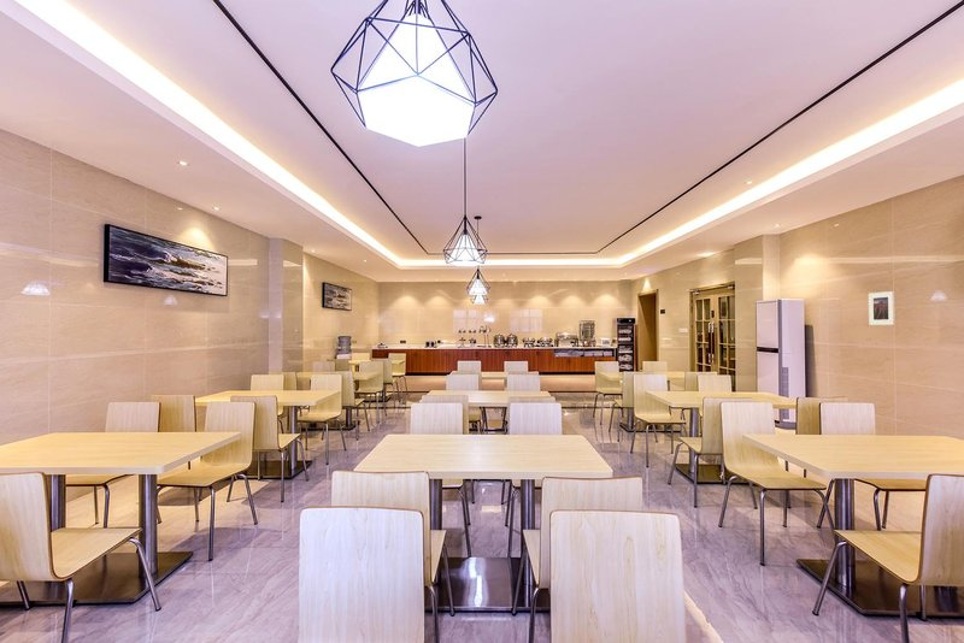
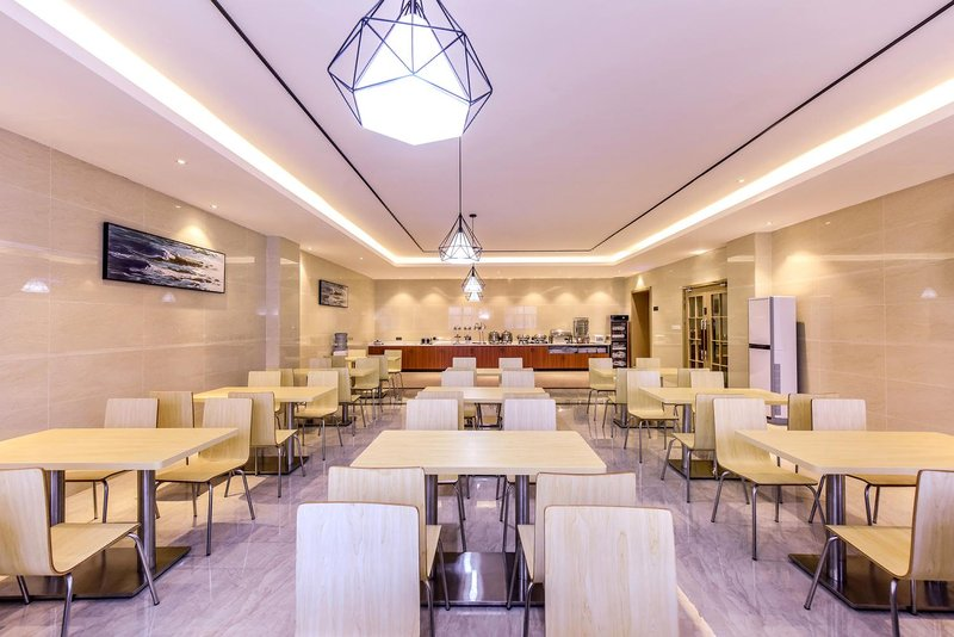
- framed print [868,290,897,326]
